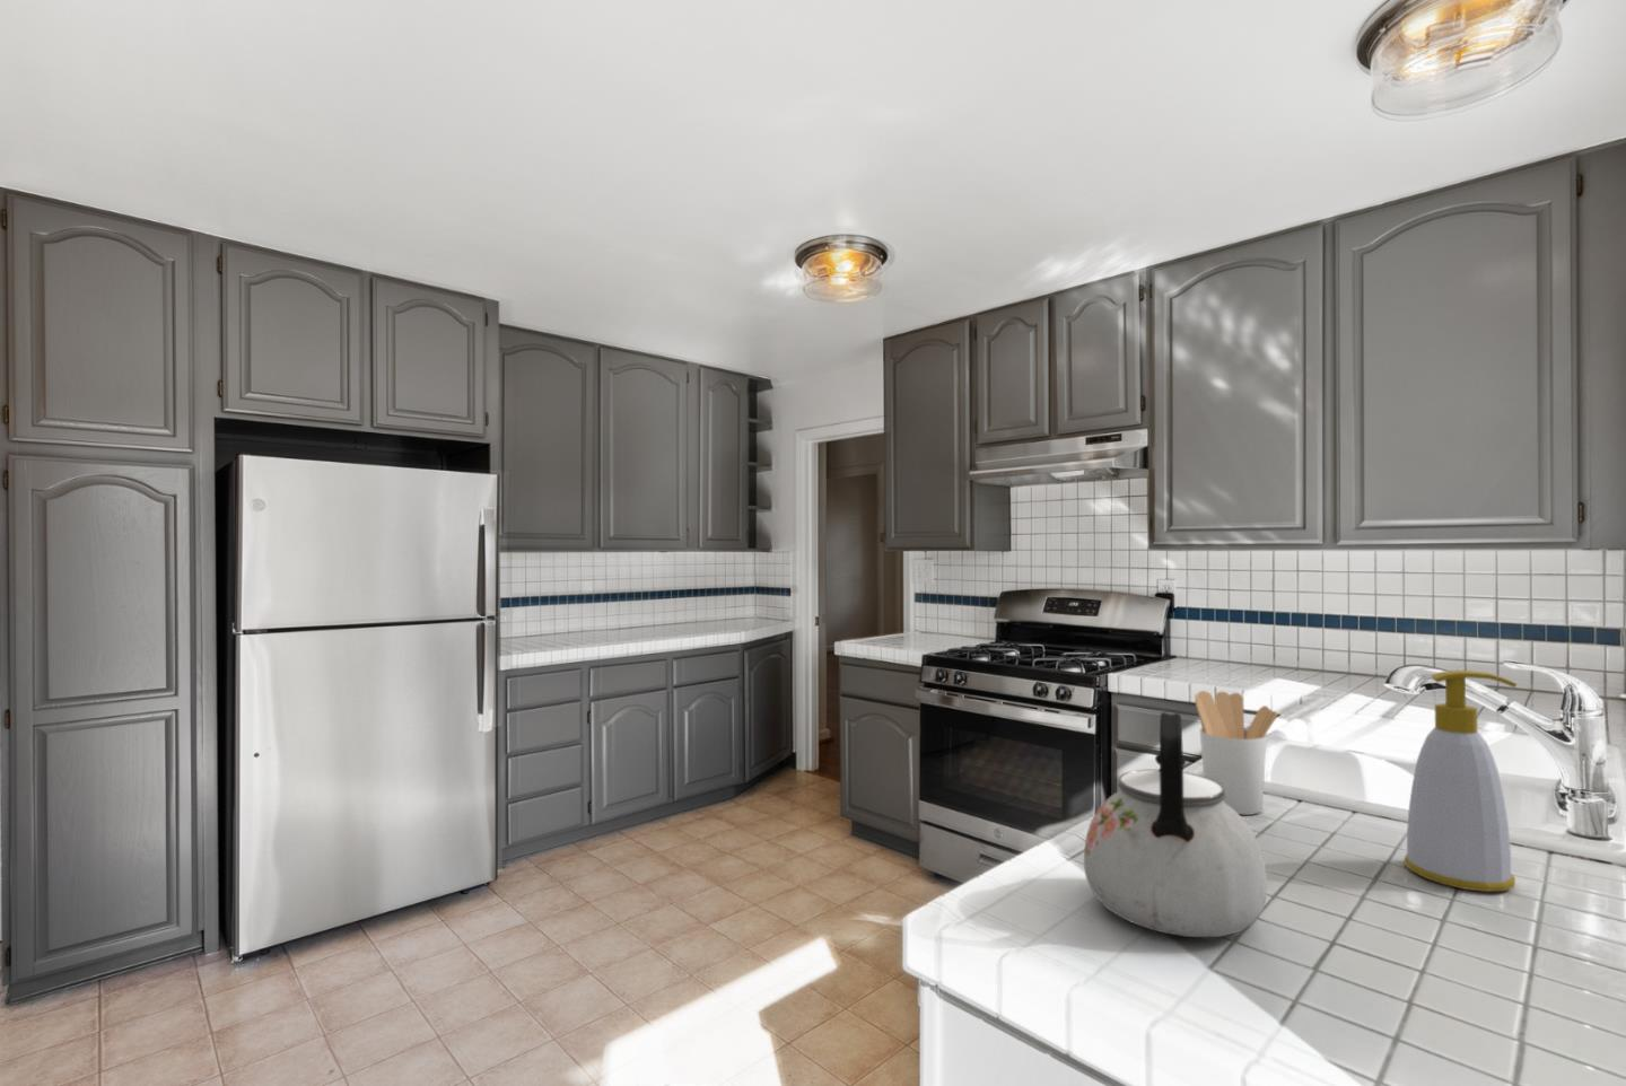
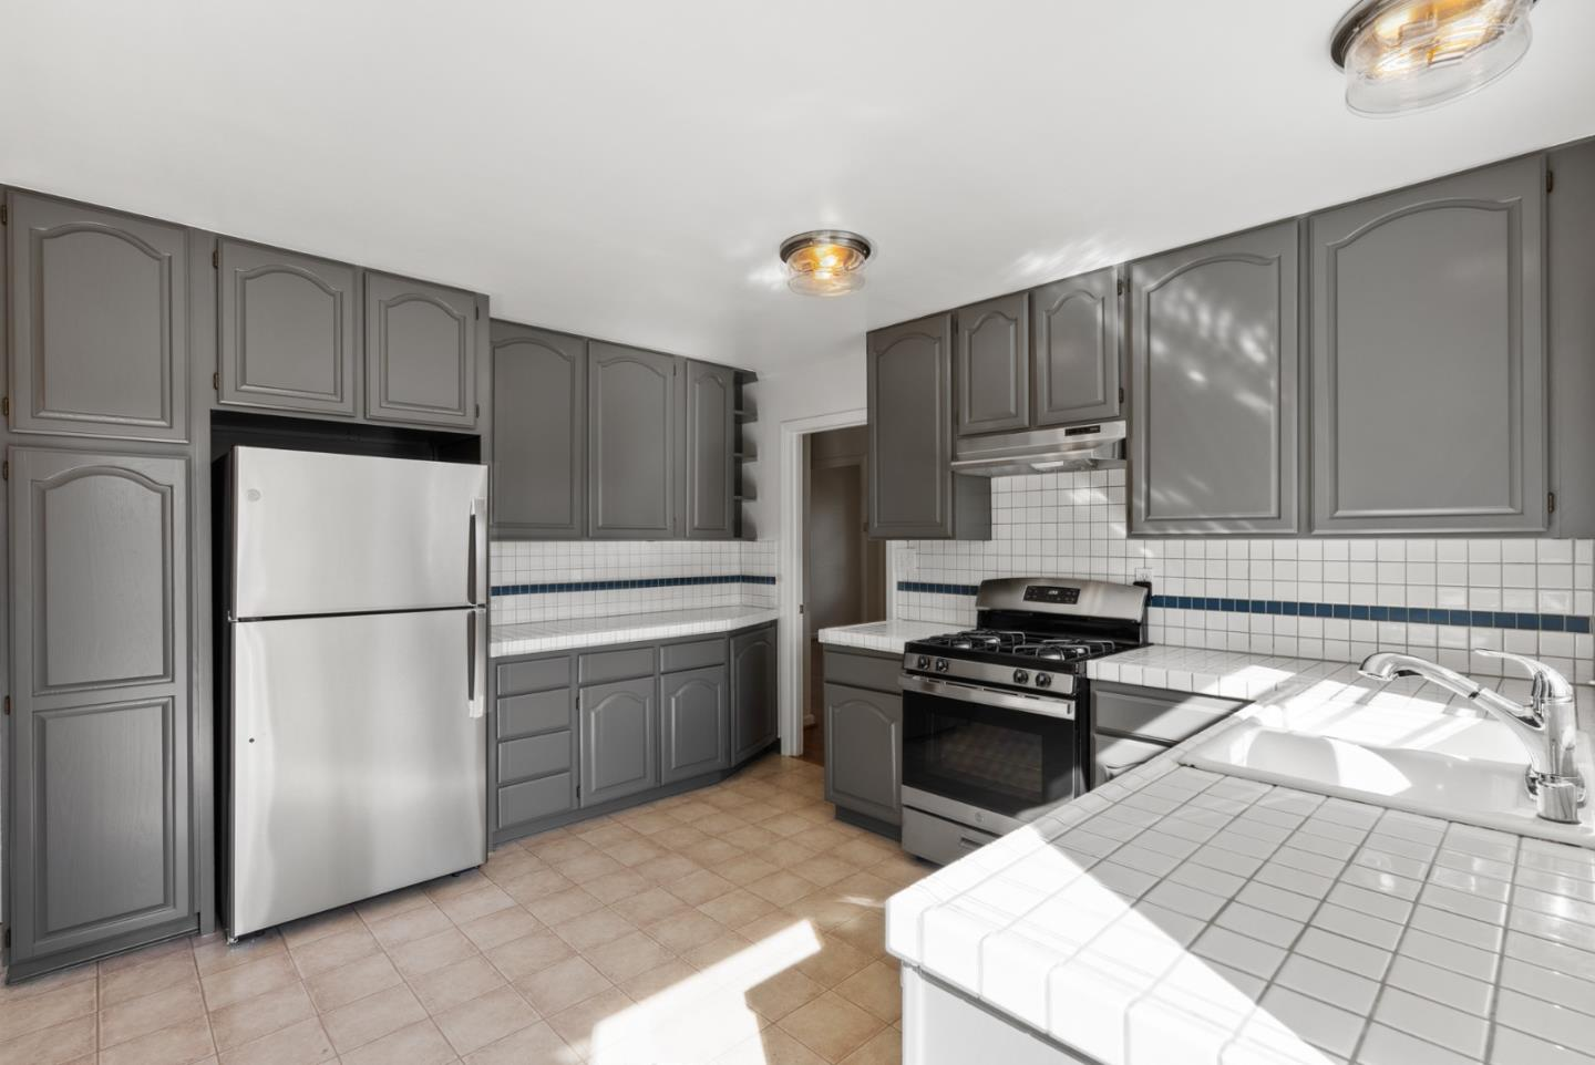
- soap bottle [1403,669,1518,893]
- kettle [1083,711,1268,938]
- utensil holder [1193,690,1278,816]
